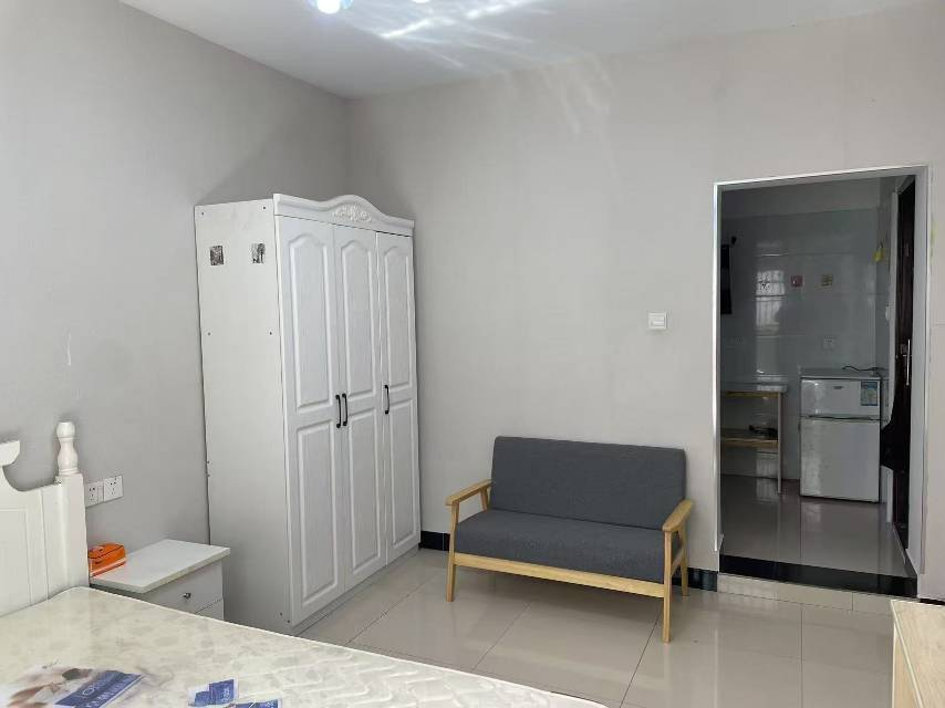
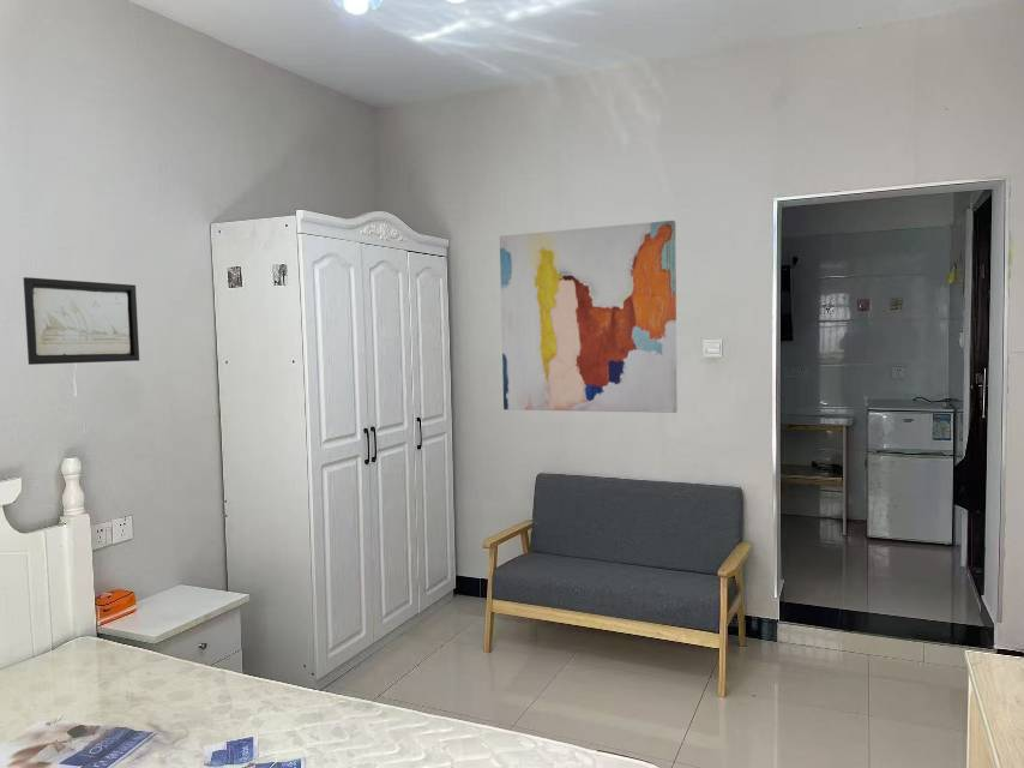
+ wall art [499,220,679,414]
+ wall art [23,276,140,366]
